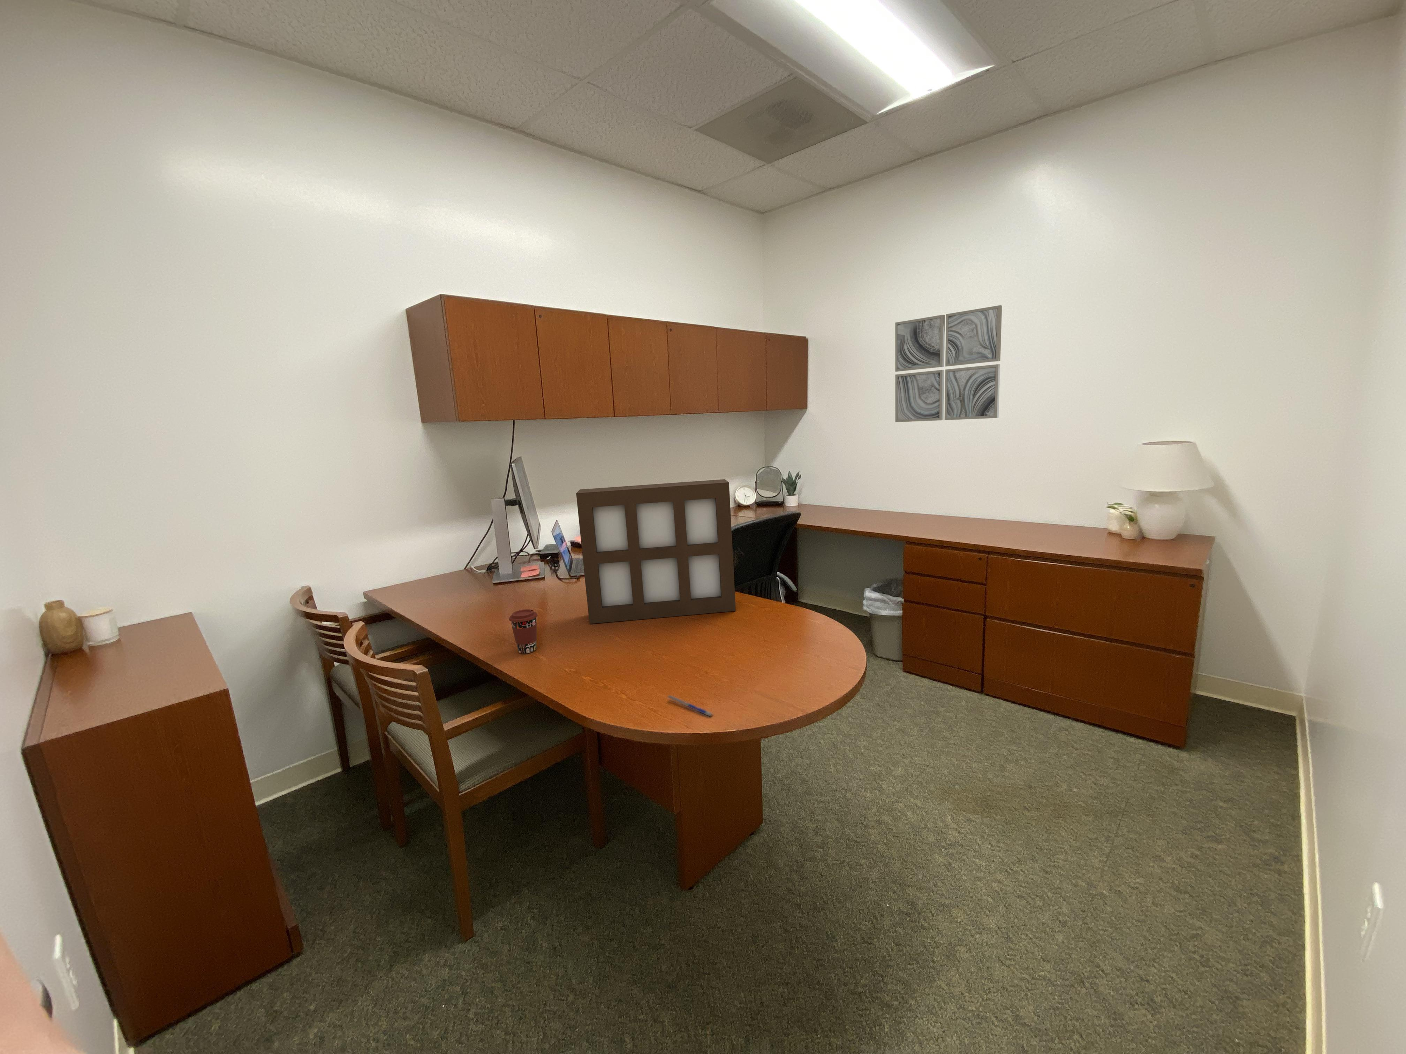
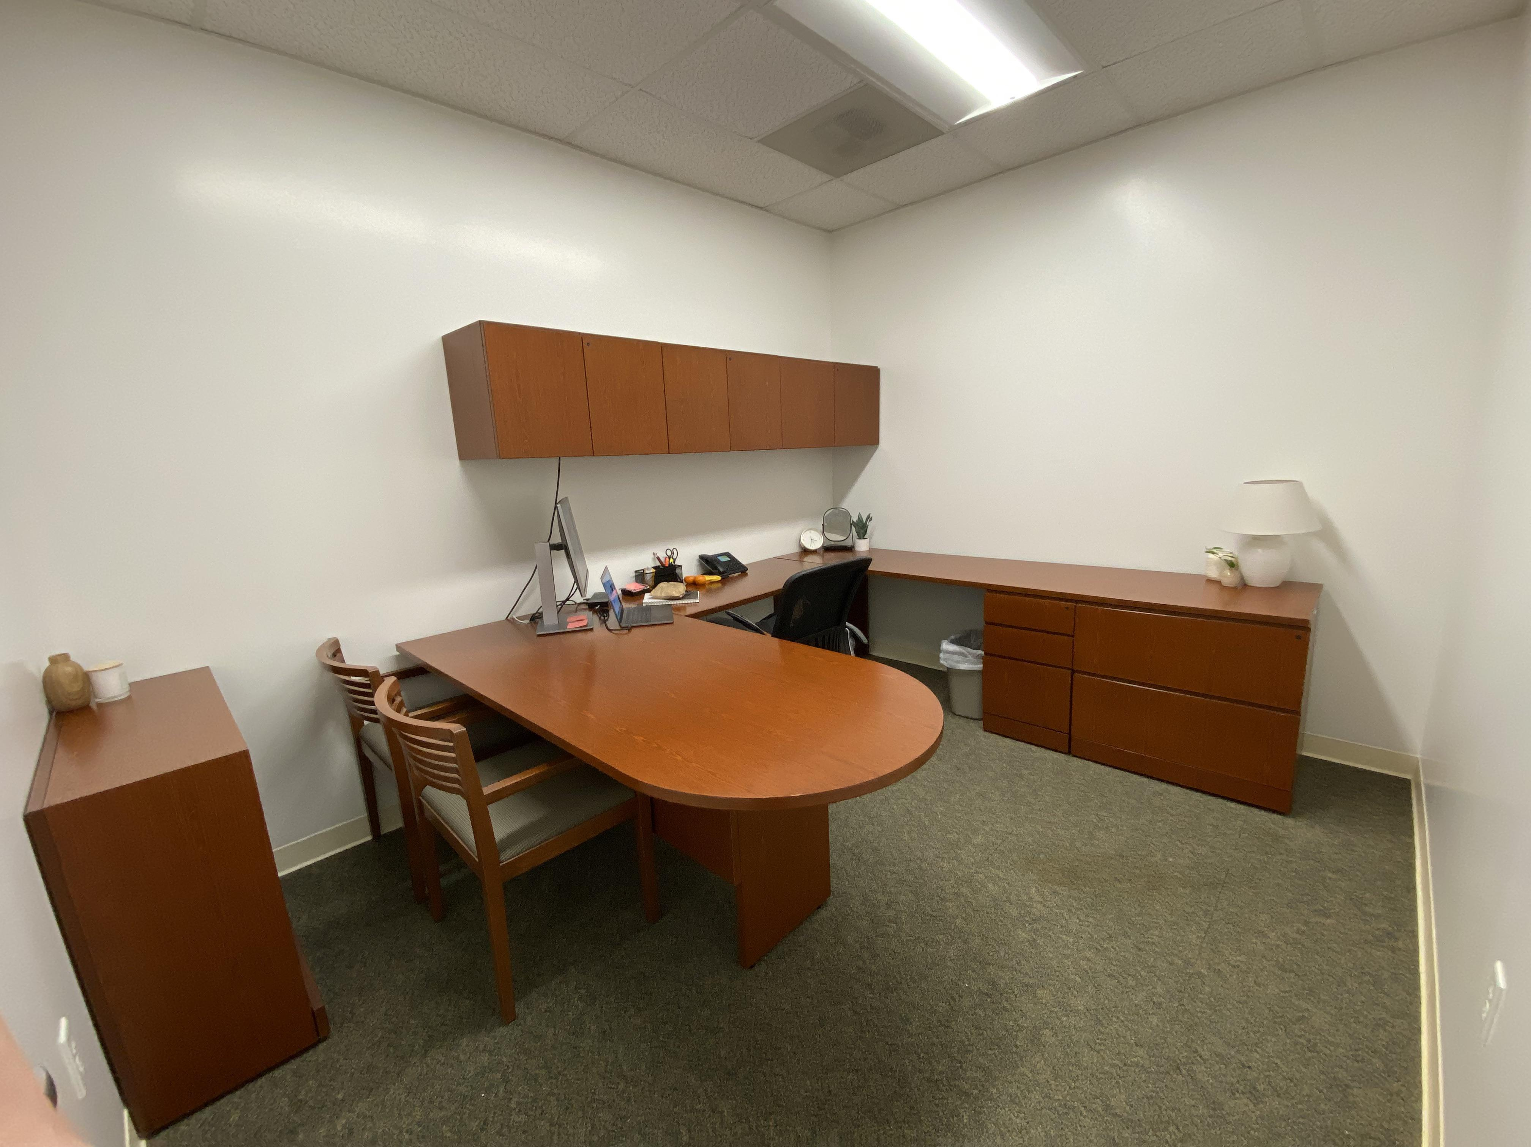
- wall art [895,304,1003,423]
- photo frame [576,479,736,624]
- coffee cup [508,609,538,654]
- pen [666,695,714,717]
